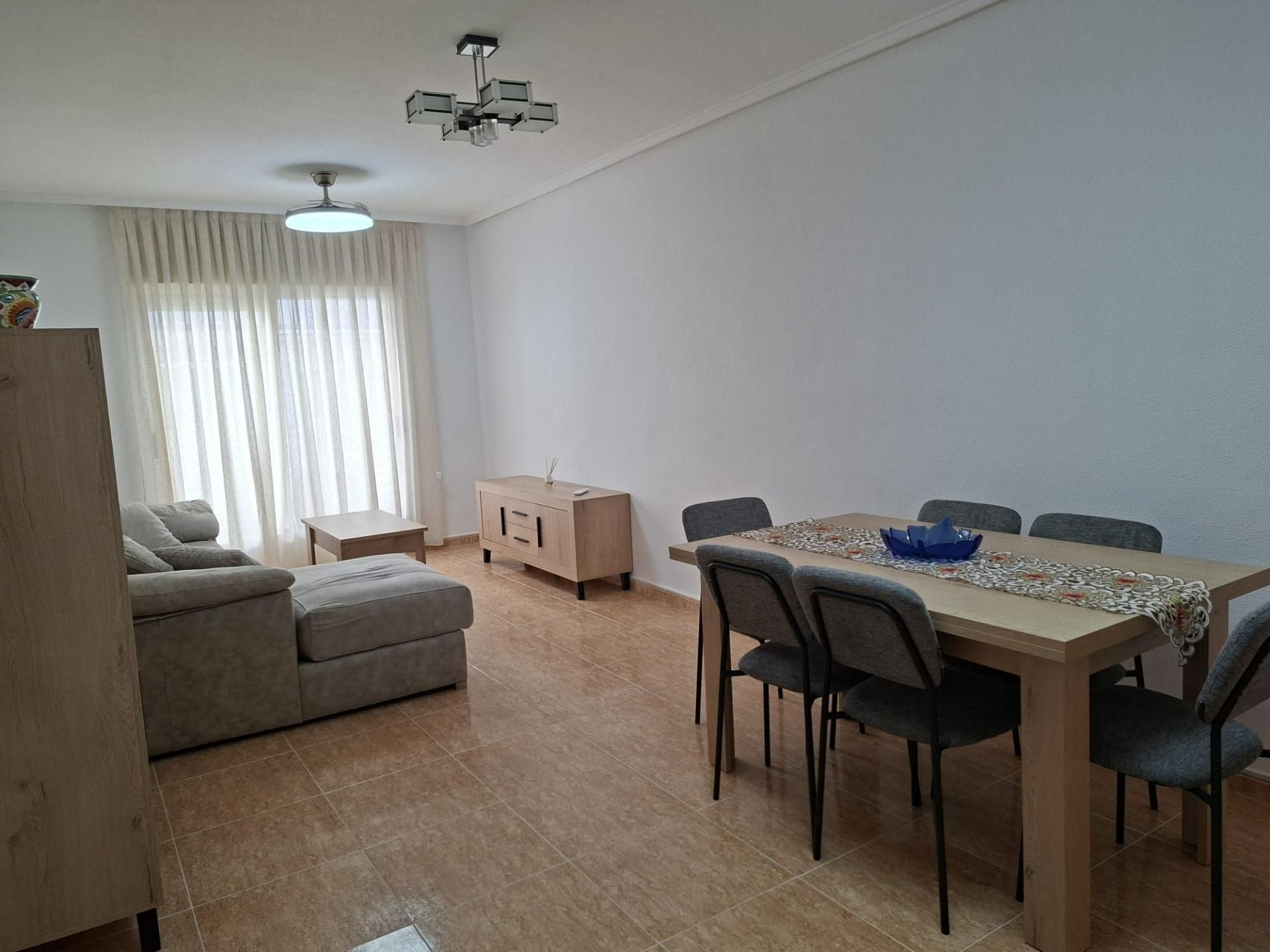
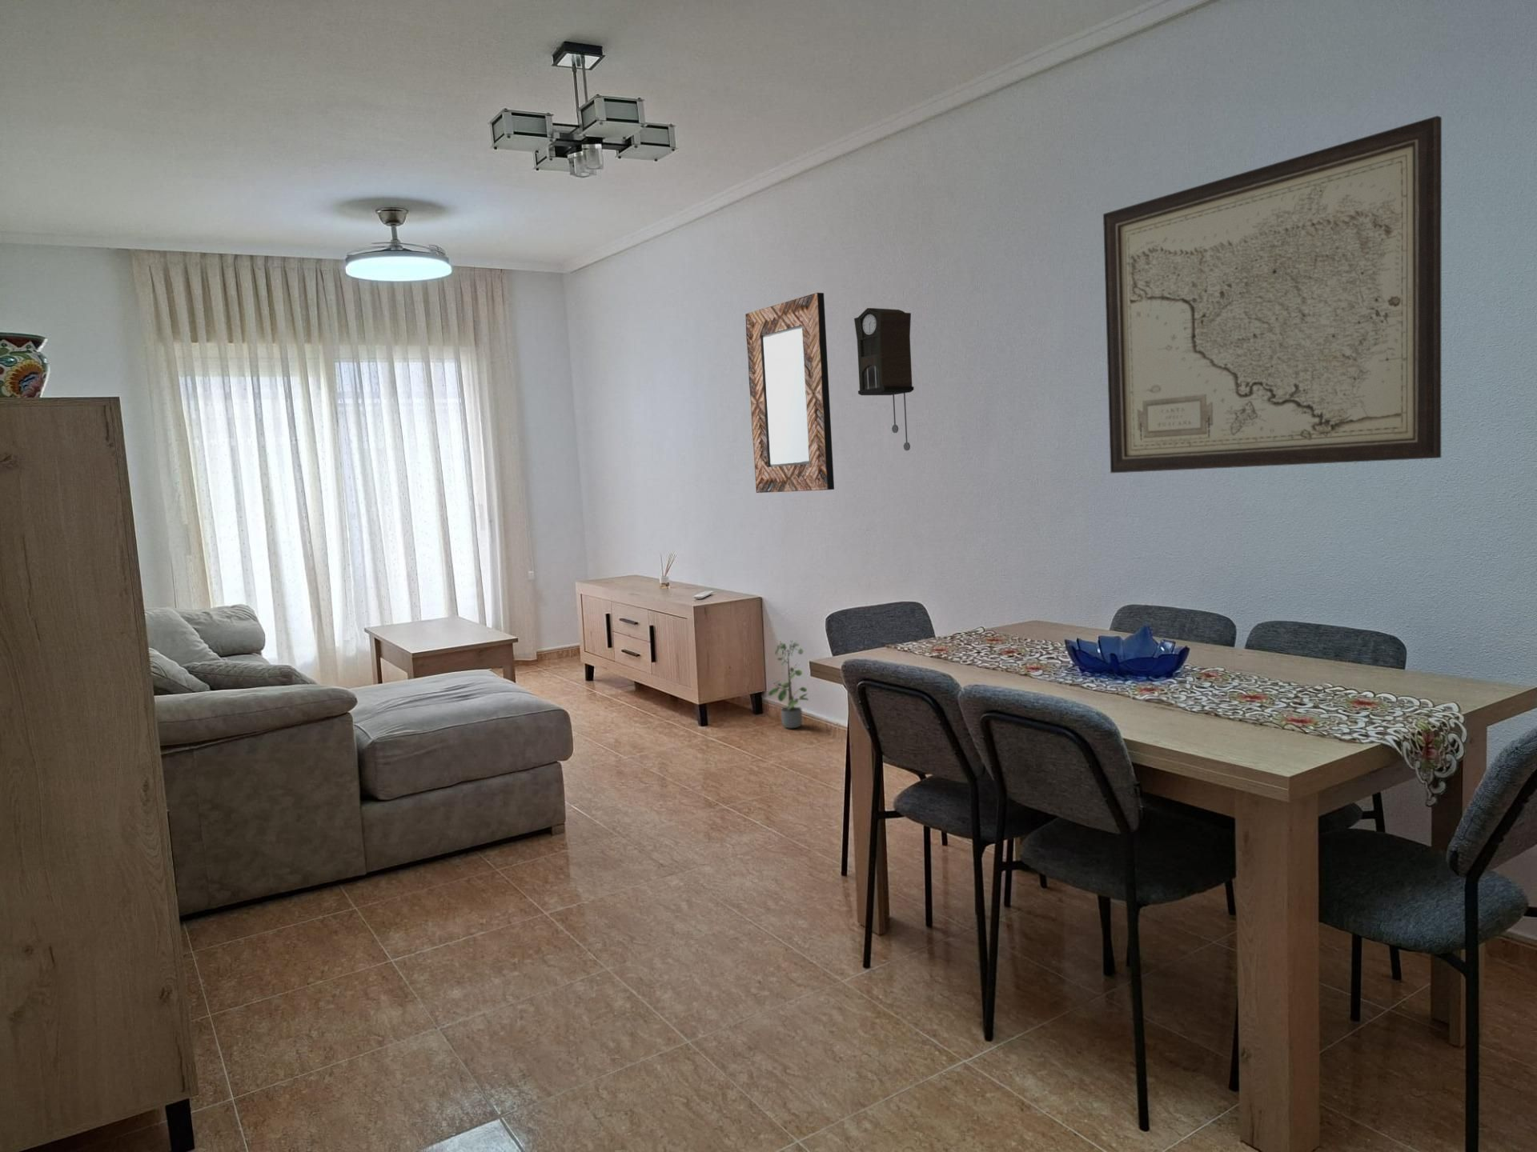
+ home mirror [744,292,835,494]
+ wall art [1103,115,1443,473]
+ potted plant [767,640,810,728]
+ pendulum clock [853,307,915,451]
